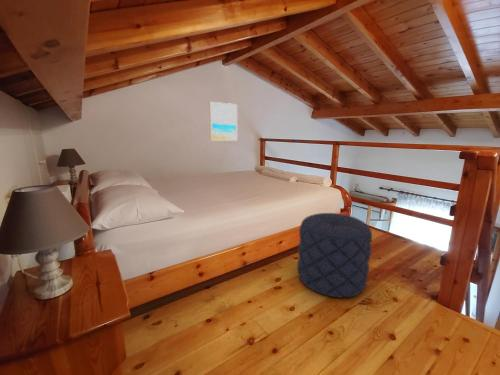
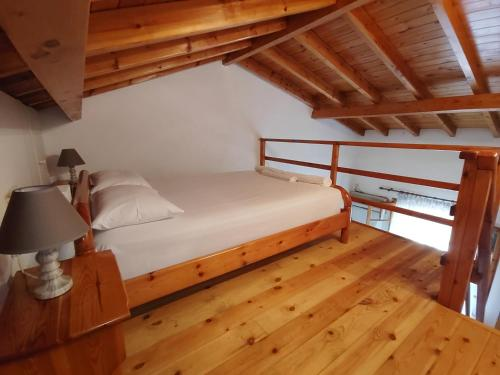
- wall art [209,101,238,142]
- pouf [296,212,373,299]
